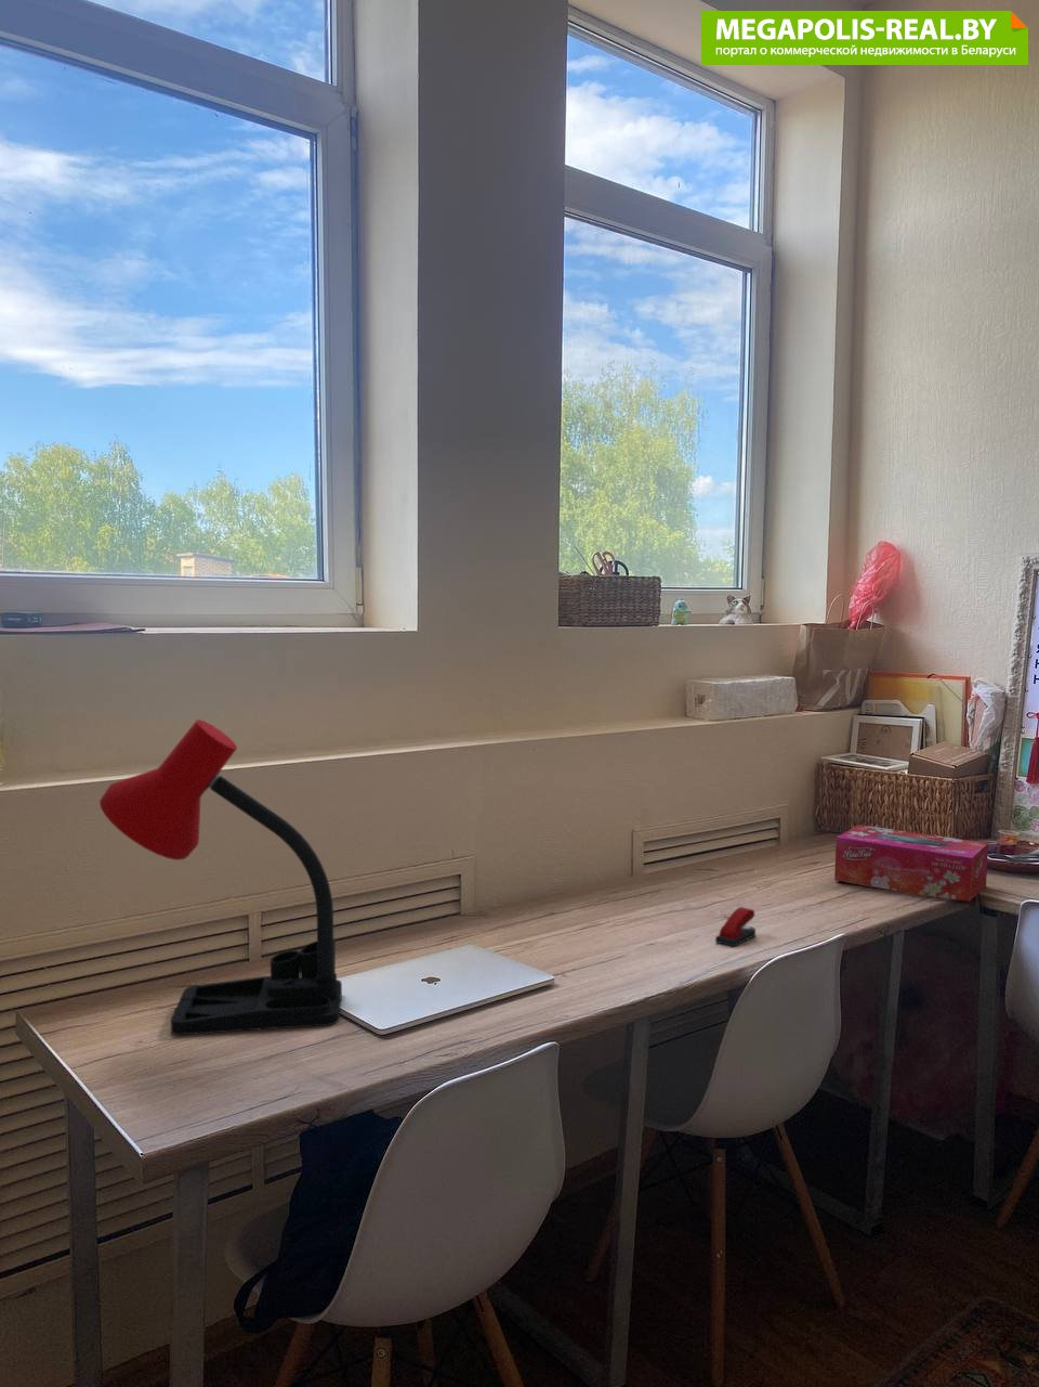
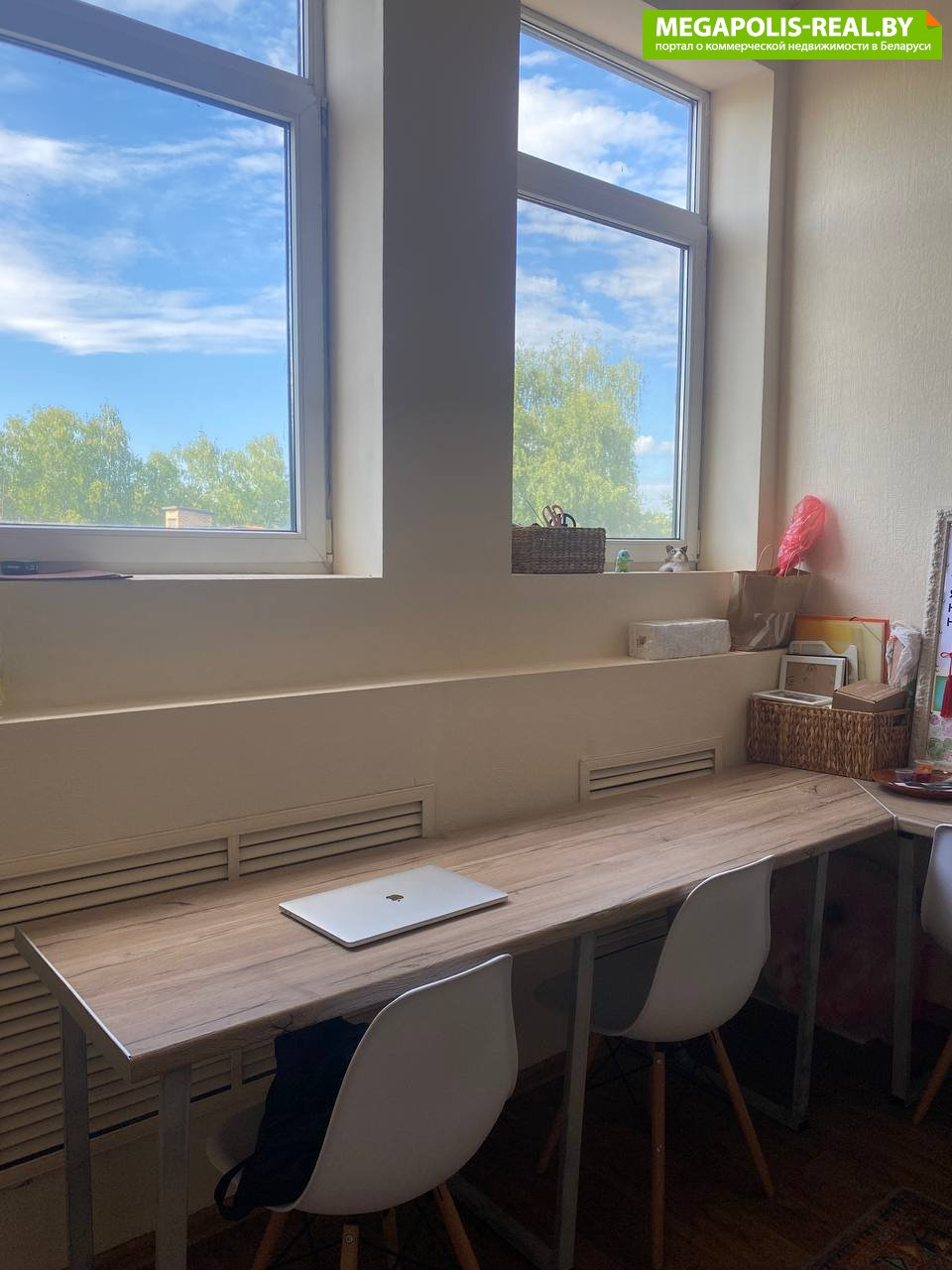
- tissue box [834,823,989,902]
- stapler [714,905,756,948]
- desk lamp [98,719,343,1036]
